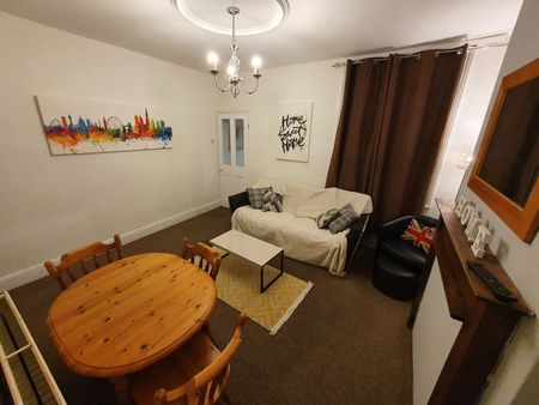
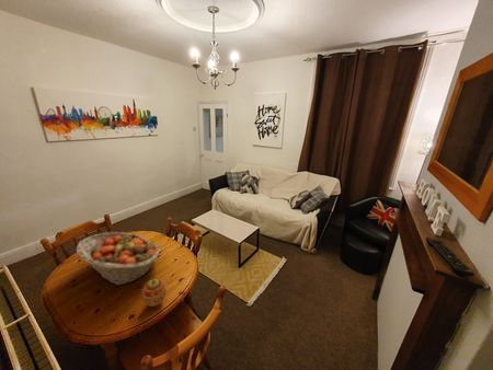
+ decorative egg [141,277,168,308]
+ fruit basket [76,231,161,286]
